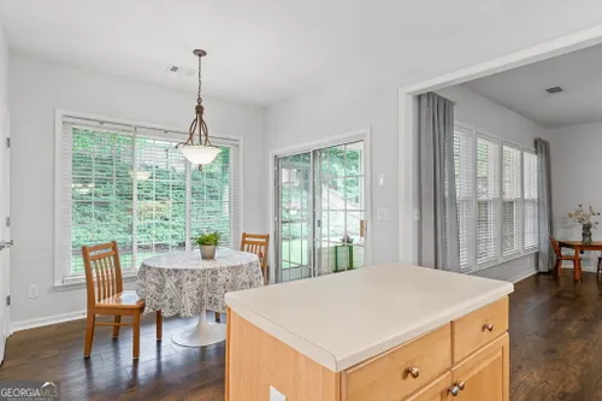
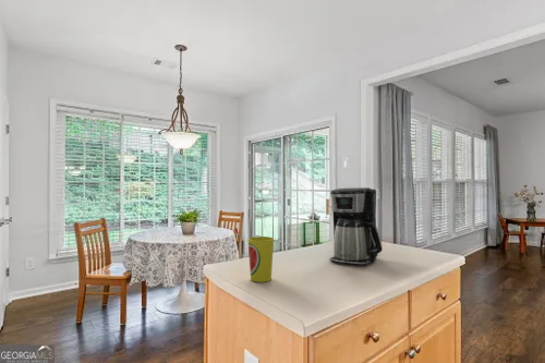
+ cup [247,235,275,283]
+ coffee maker [328,186,384,267]
